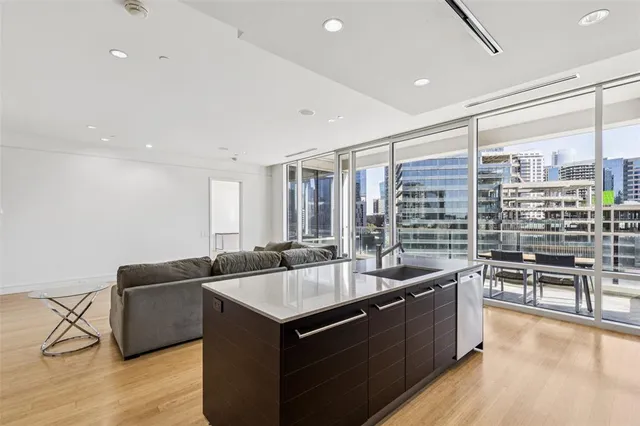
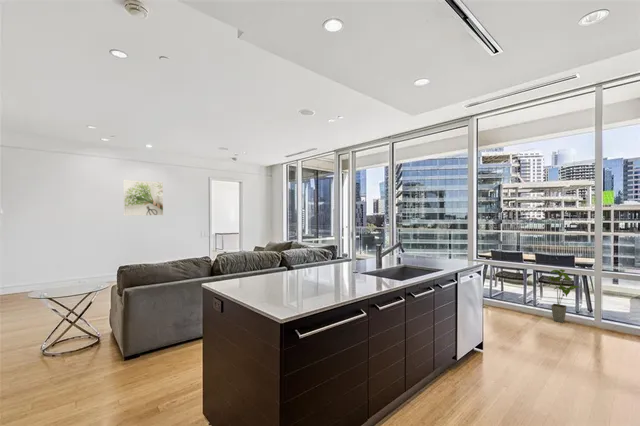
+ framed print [122,179,164,217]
+ house plant [546,268,584,323]
